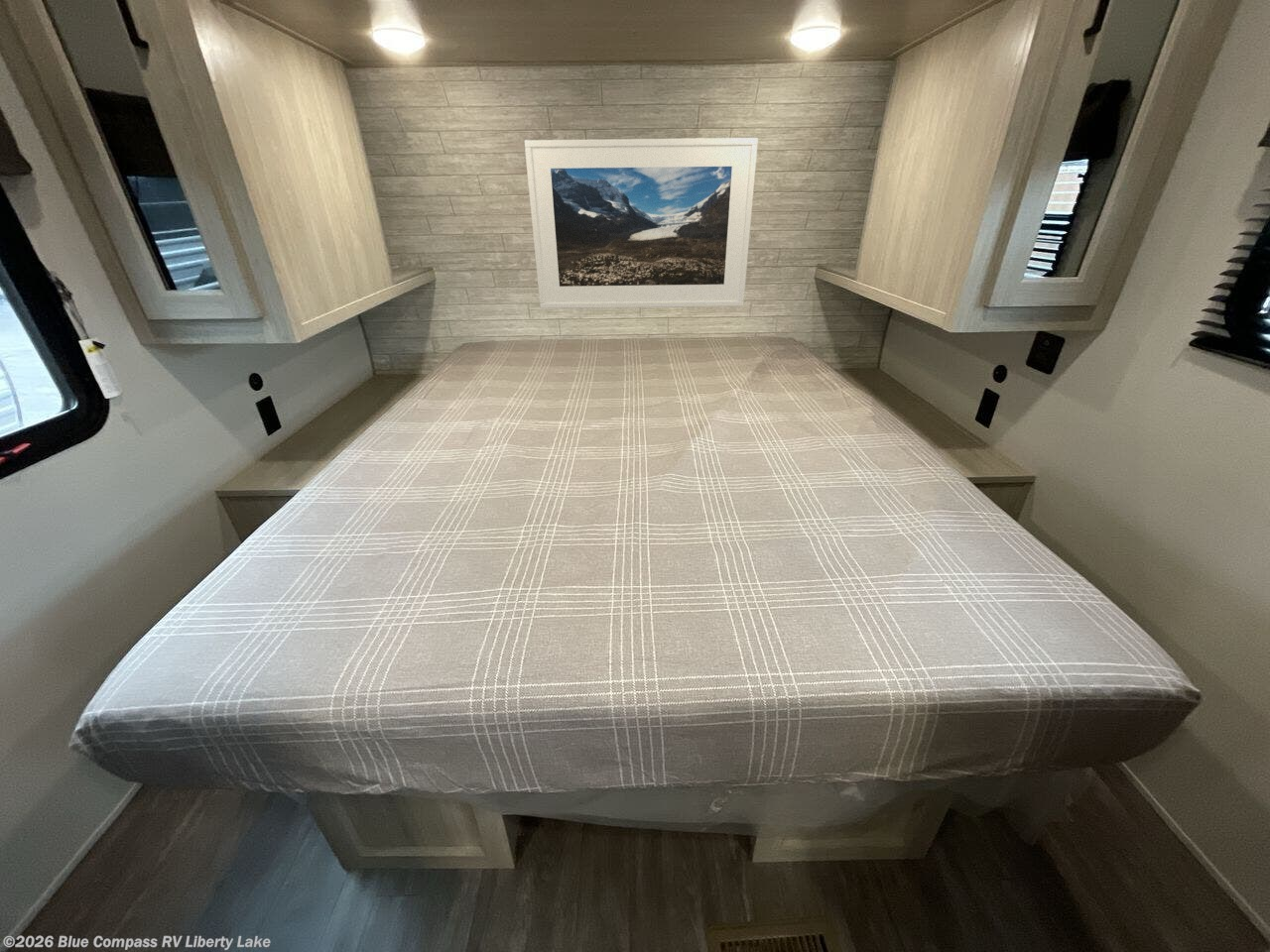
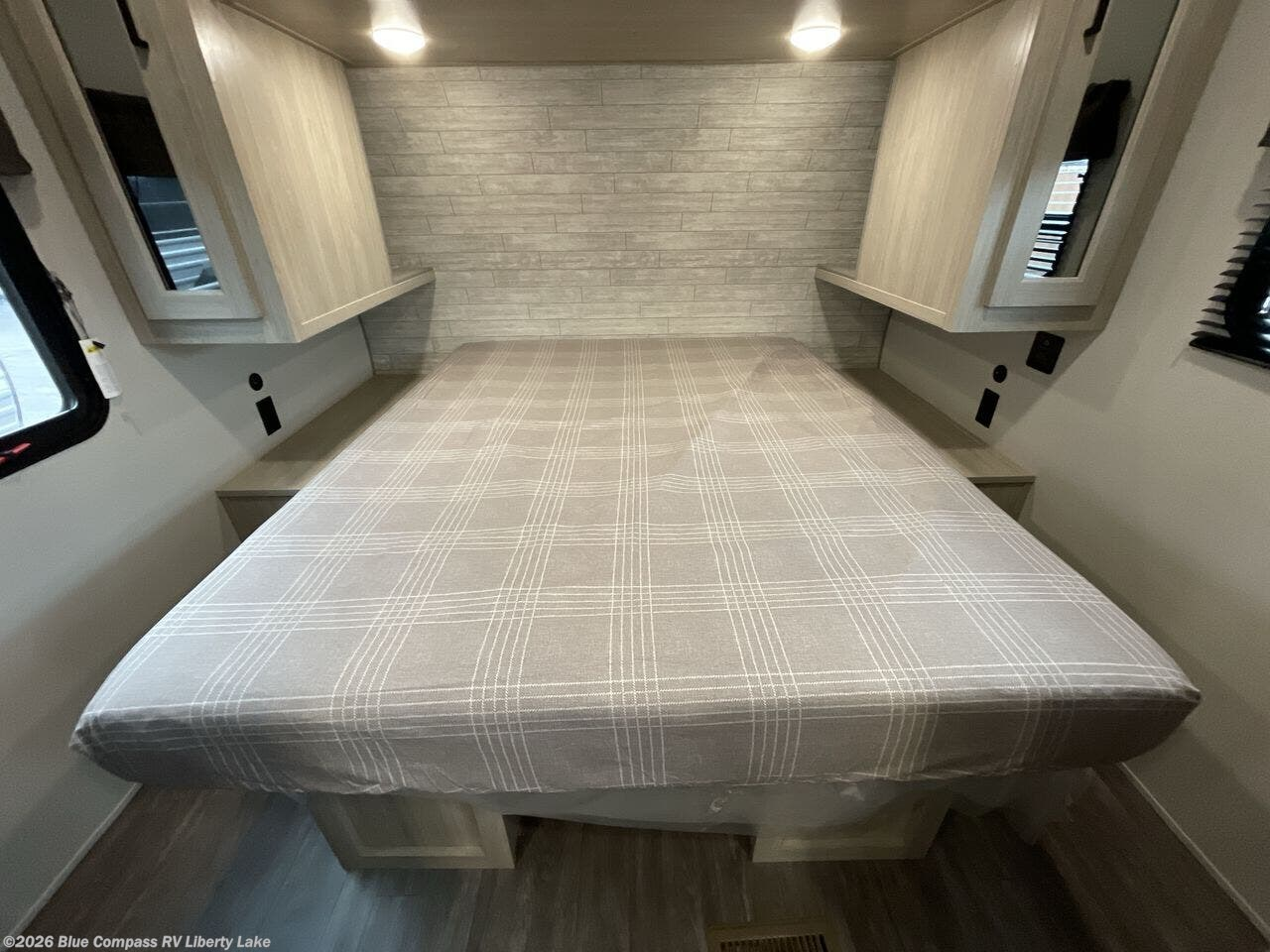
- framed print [524,137,759,309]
